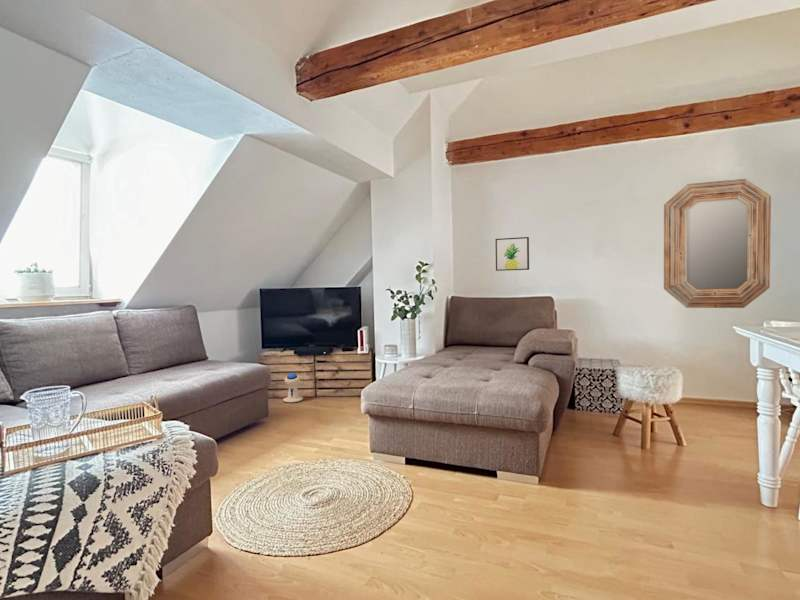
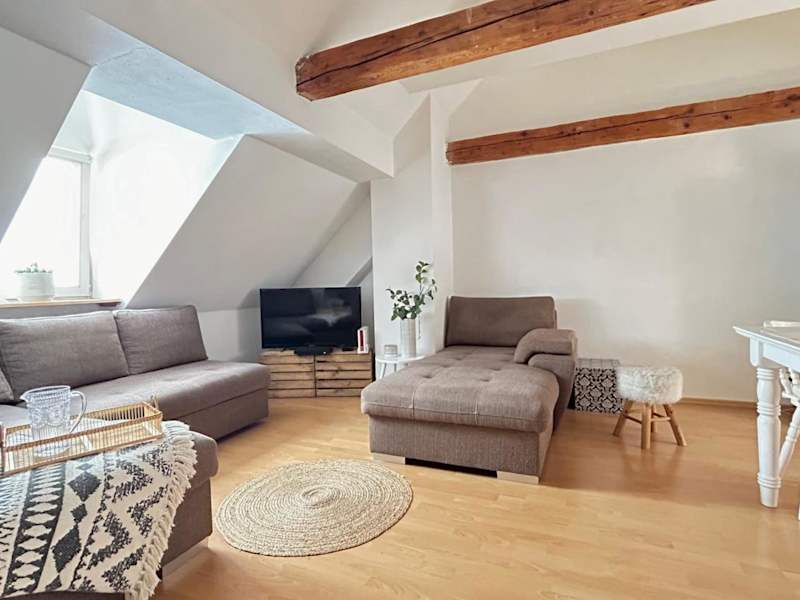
- speaker [282,372,304,404]
- wall art [495,236,530,272]
- home mirror [663,178,772,309]
